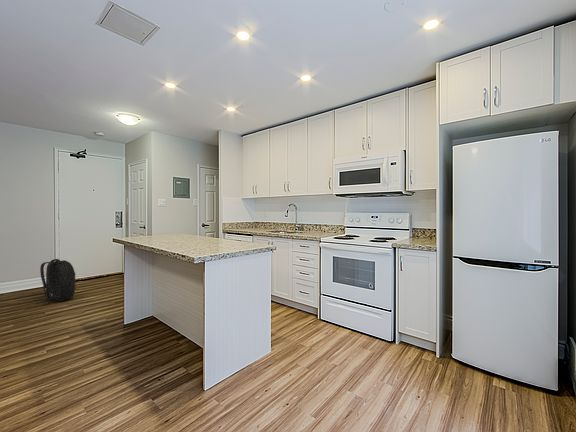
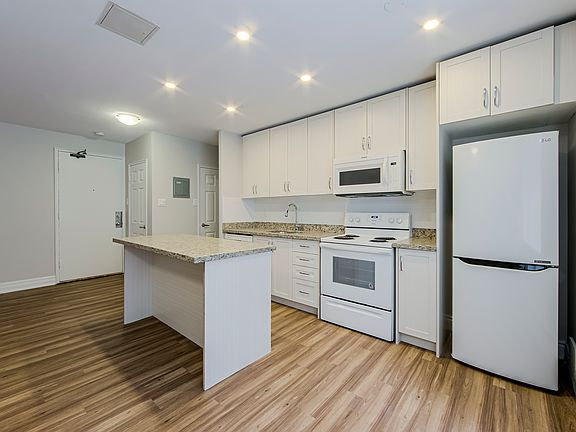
- backpack [35,258,76,306]
